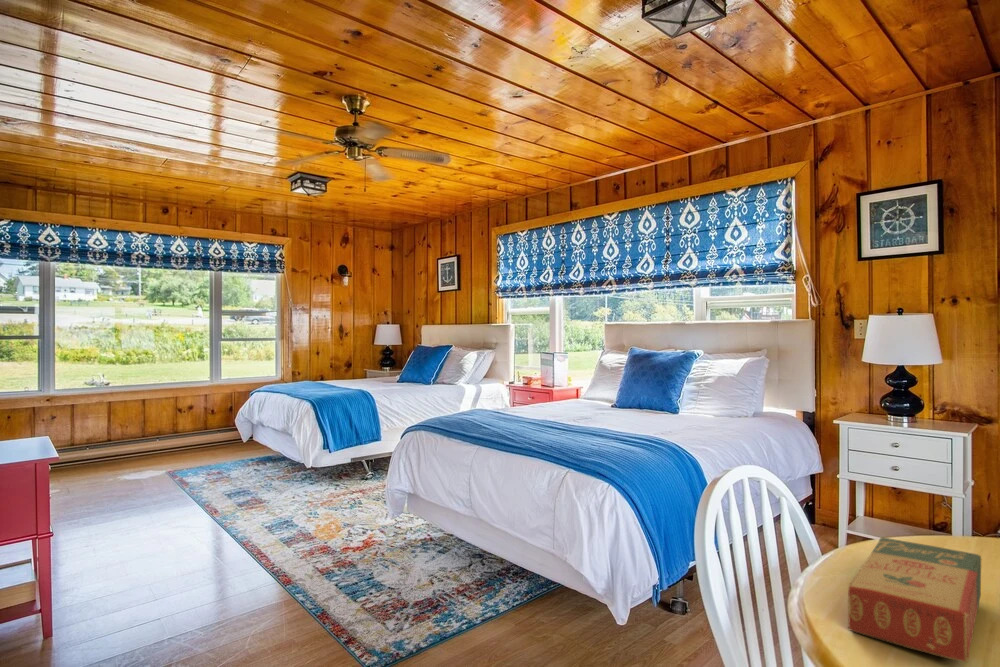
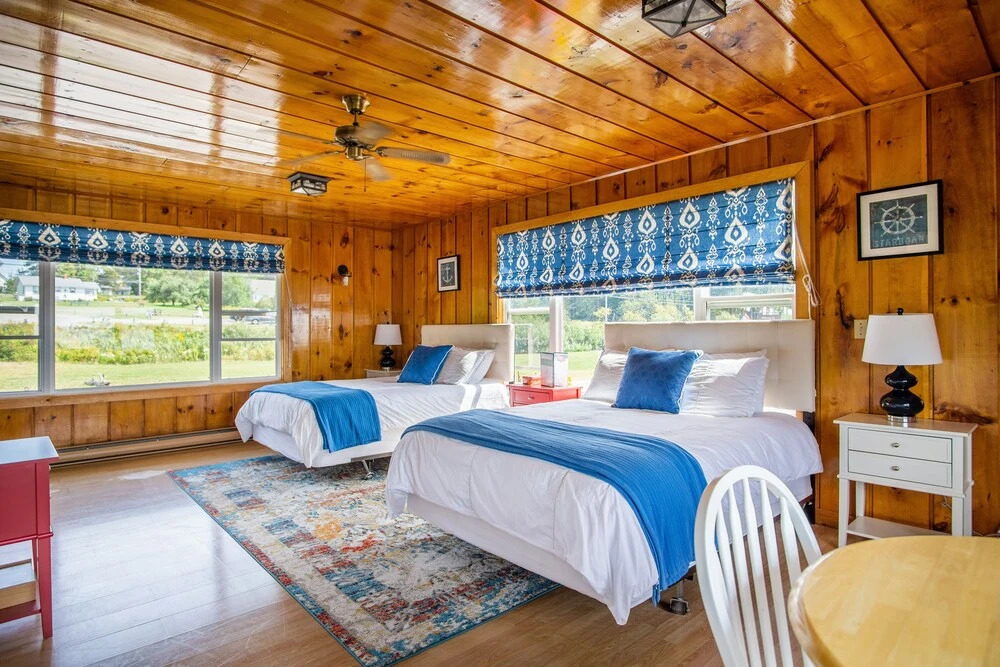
- book [847,536,982,663]
